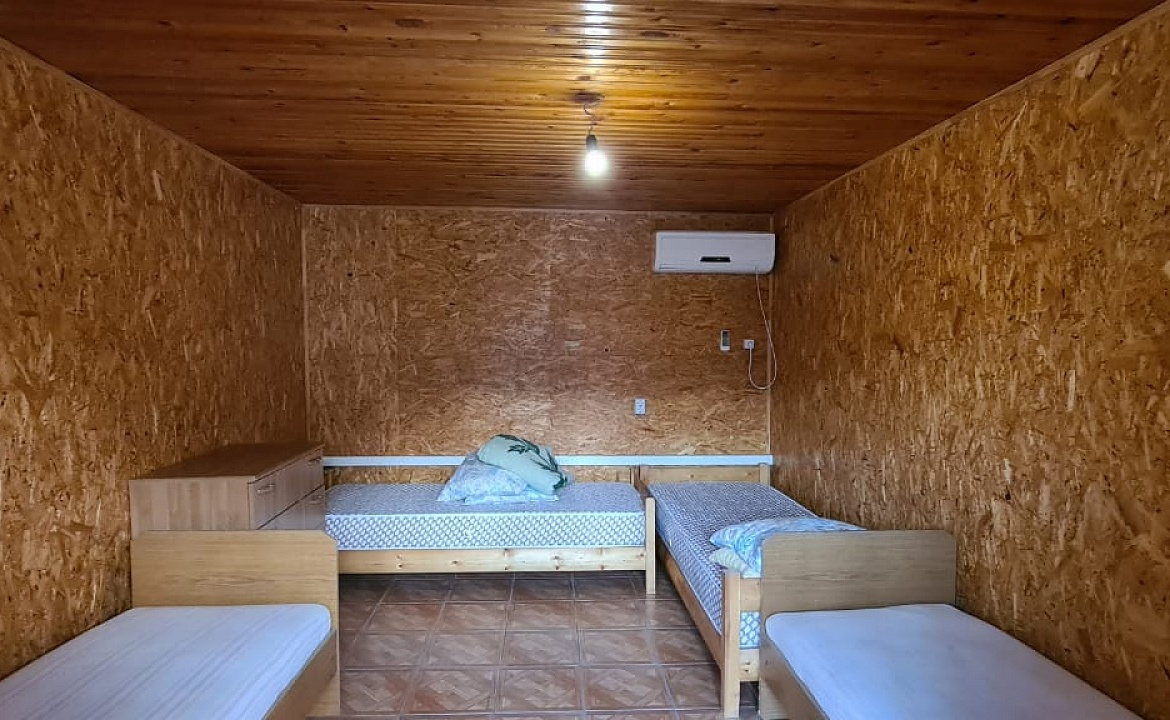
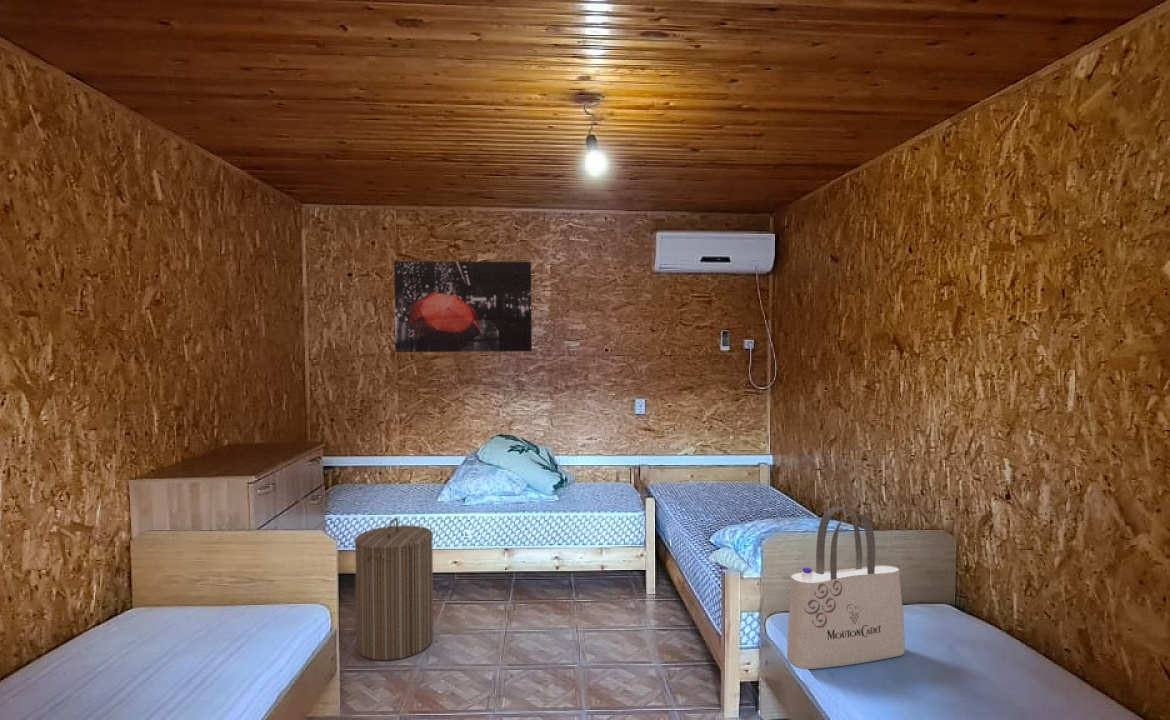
+ wall art [393,260,533,353]
+ tote bag [786,506,906,670]
+ laundry hamper [354,517,434,661]
